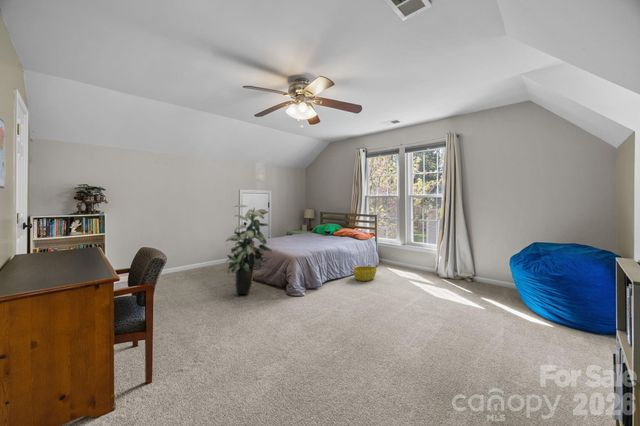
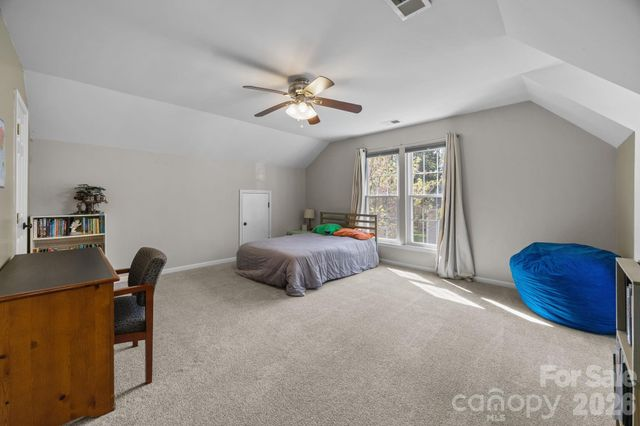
- basket [352,264,378,282]
- indoor plant [224,204,273,296]
